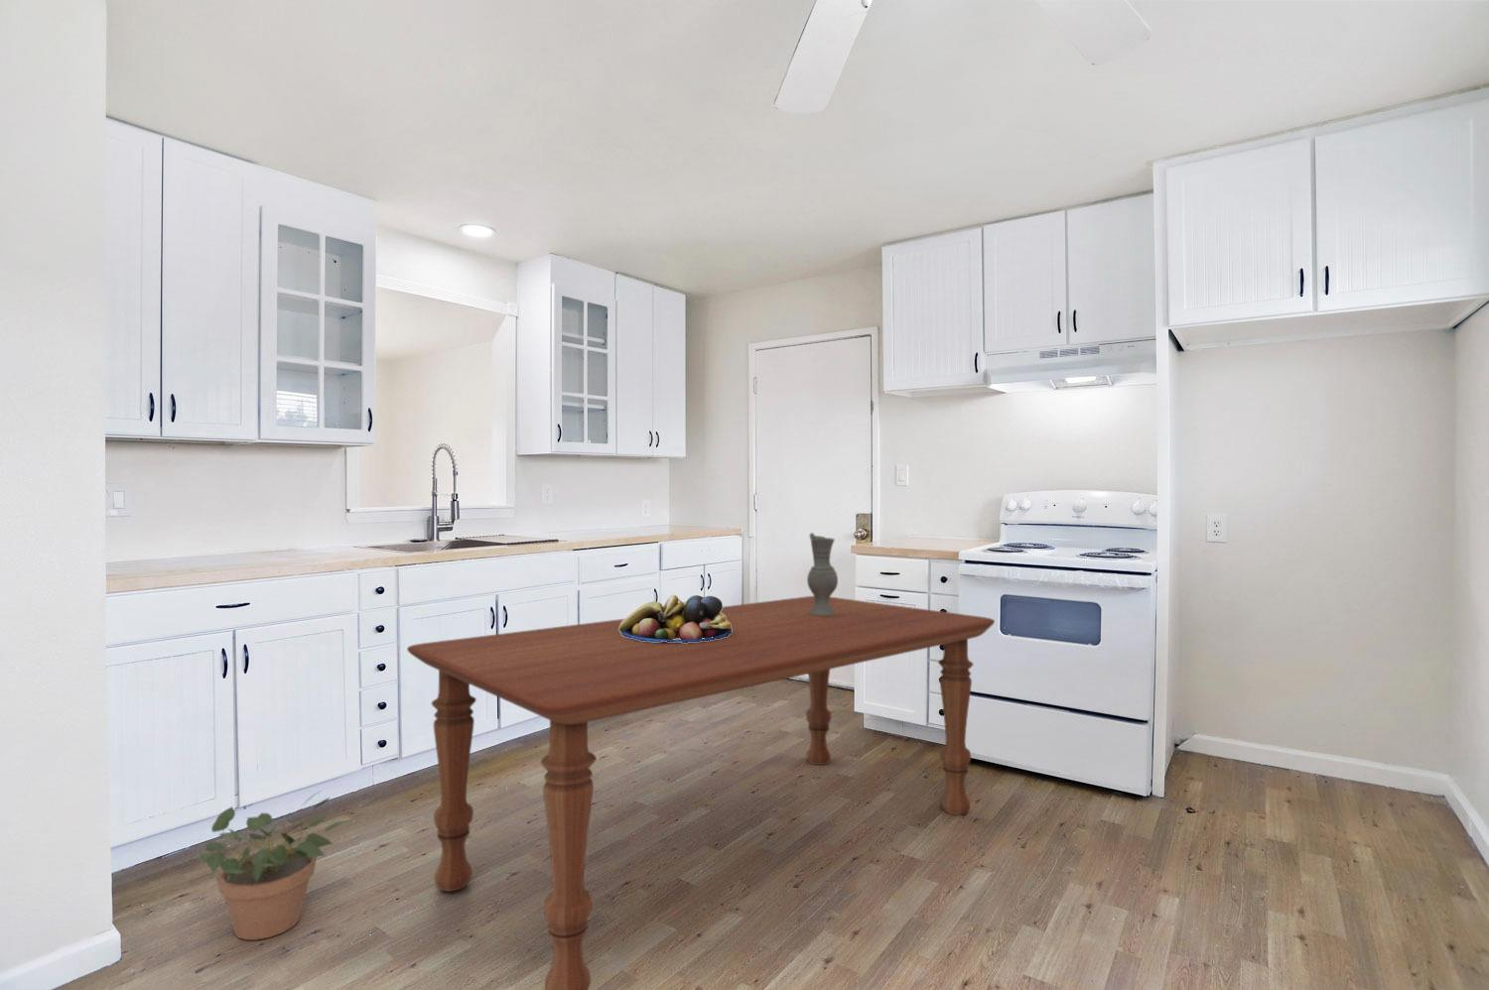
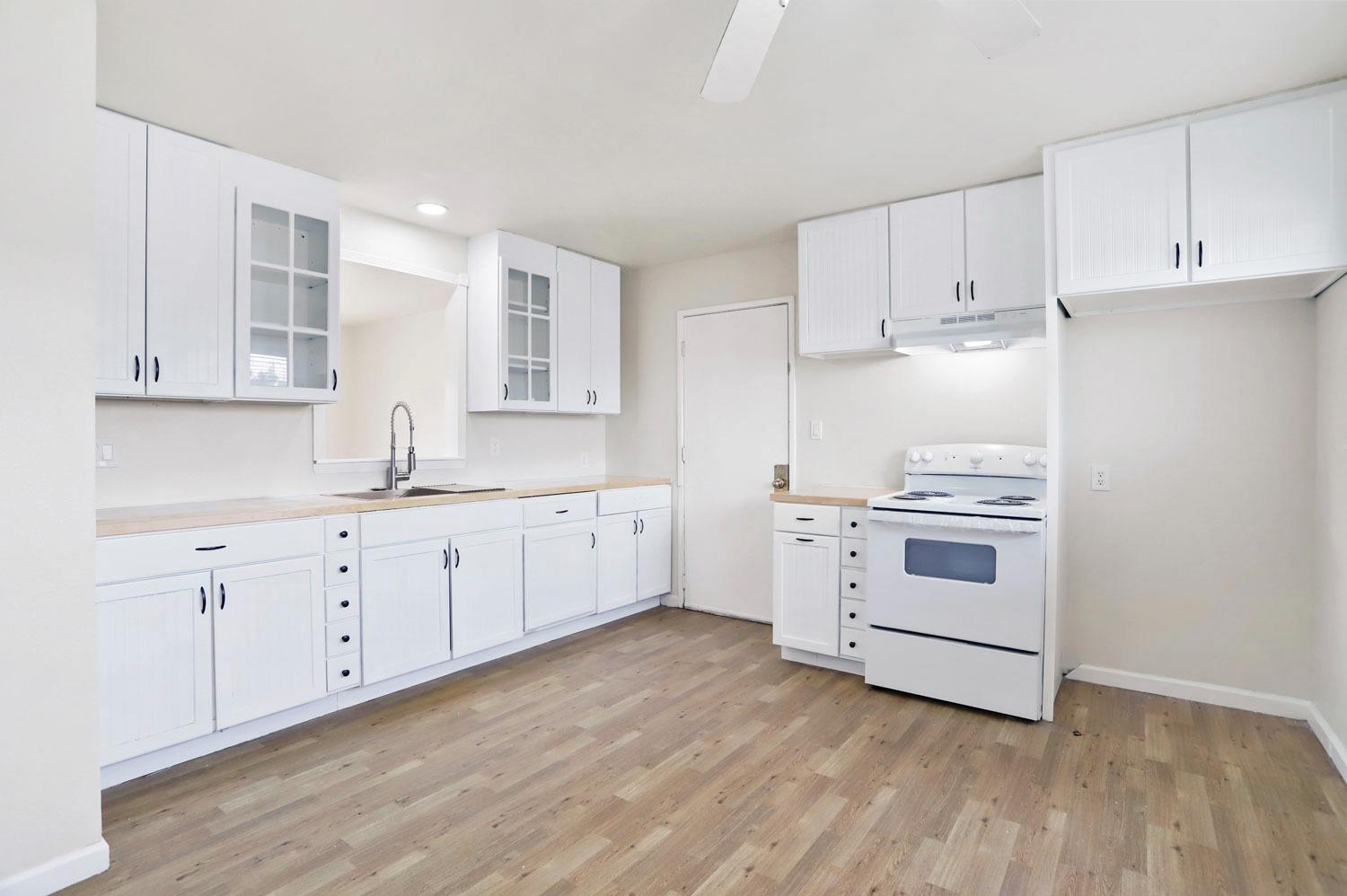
- pitcher [806,531,839,617]
- dining table [406,596,996,990]
- potted plant [198,790,346,941]
- fruit bowl [619,594,732,643]
